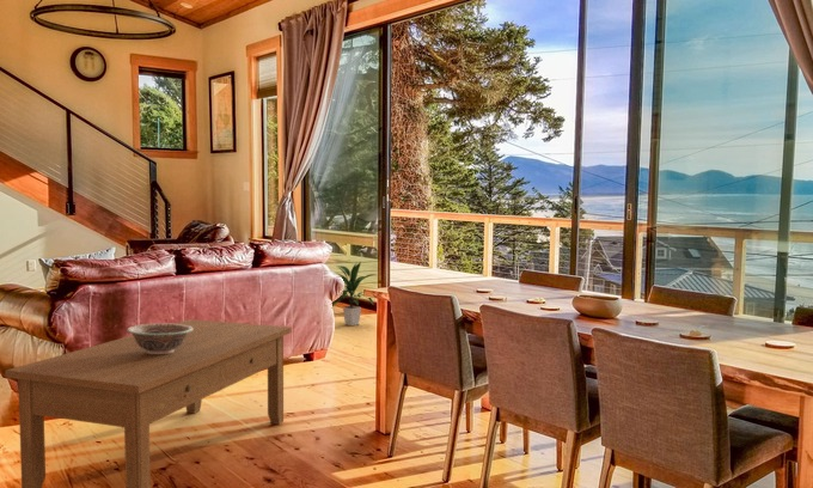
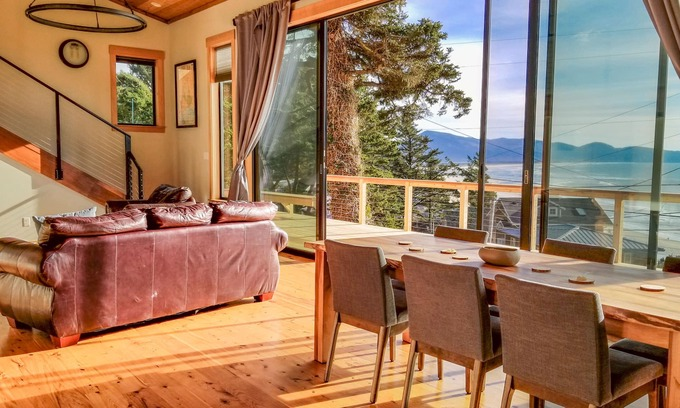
- coffee table [4,318,293,488]
- indoor plant [331,261,377,327]
- decorative bowl [126,323,192,354]
